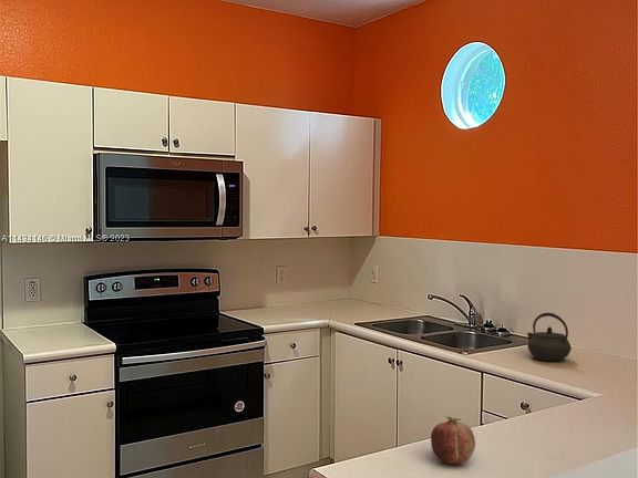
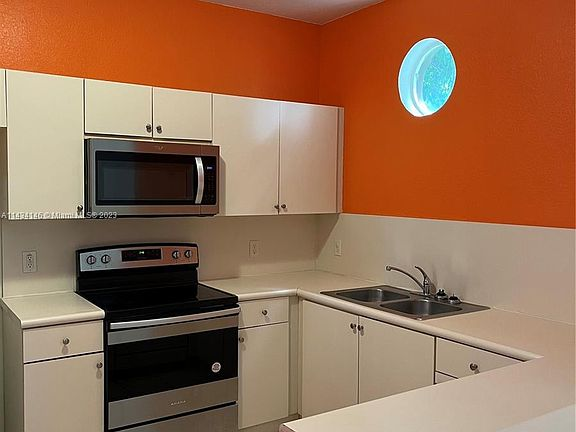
- fruit [430,416,476,465]
- kettle [526,312,573,362]
